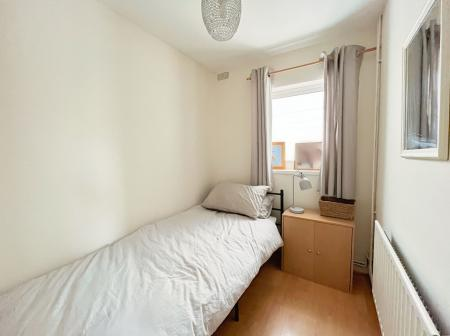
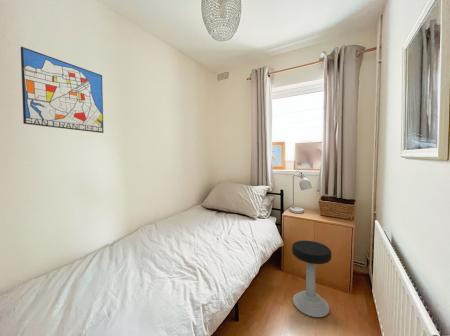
+ wall art [20,46,104,134]
+ stool [291,240,332,318]
